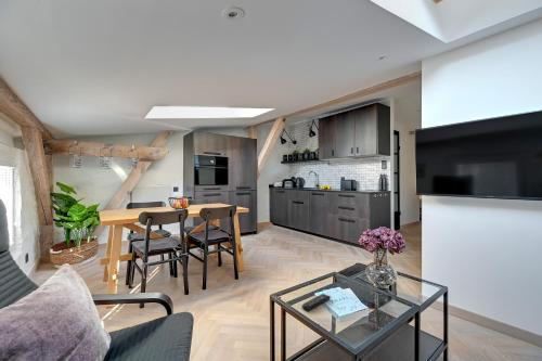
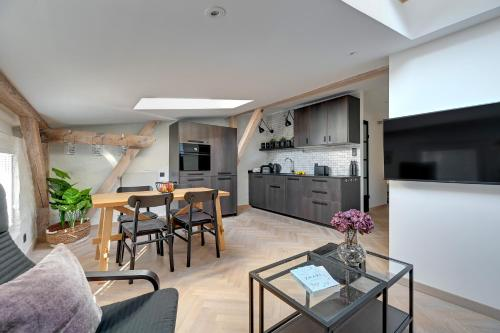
- remote control [301,293,332,312]
